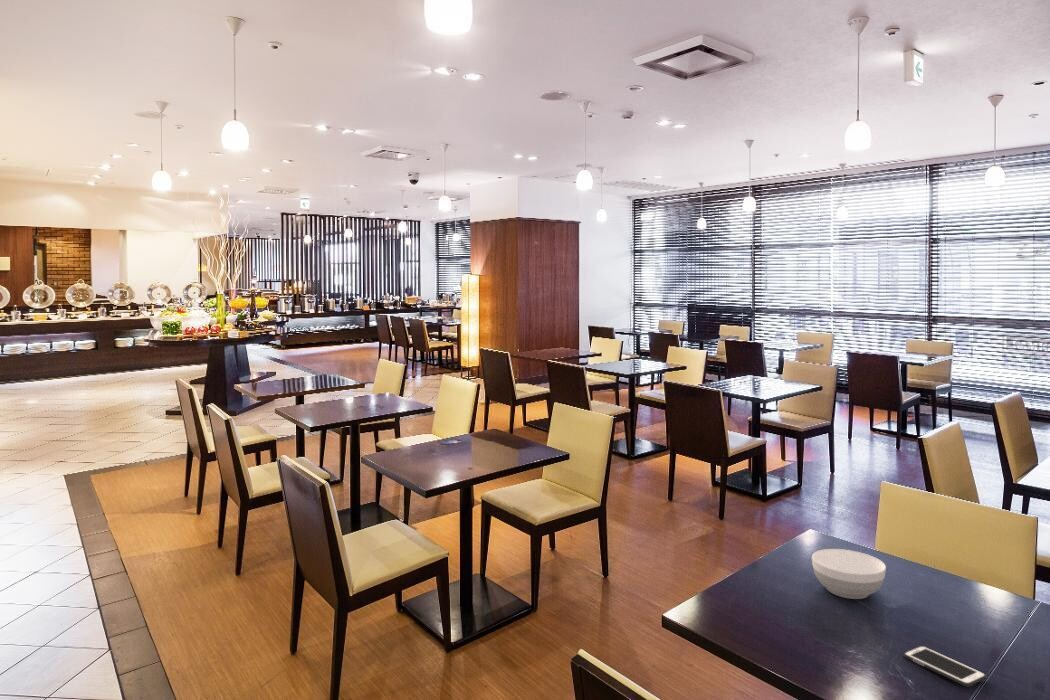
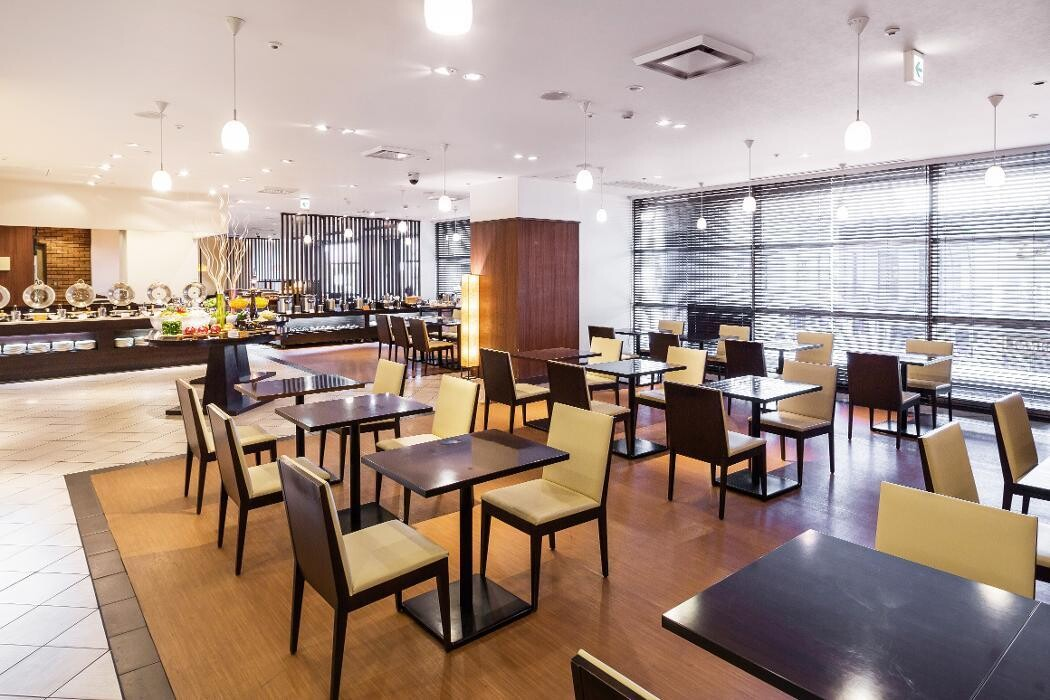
- cell phone [903,645,987,688]
- bowl [811,548,887,600]
